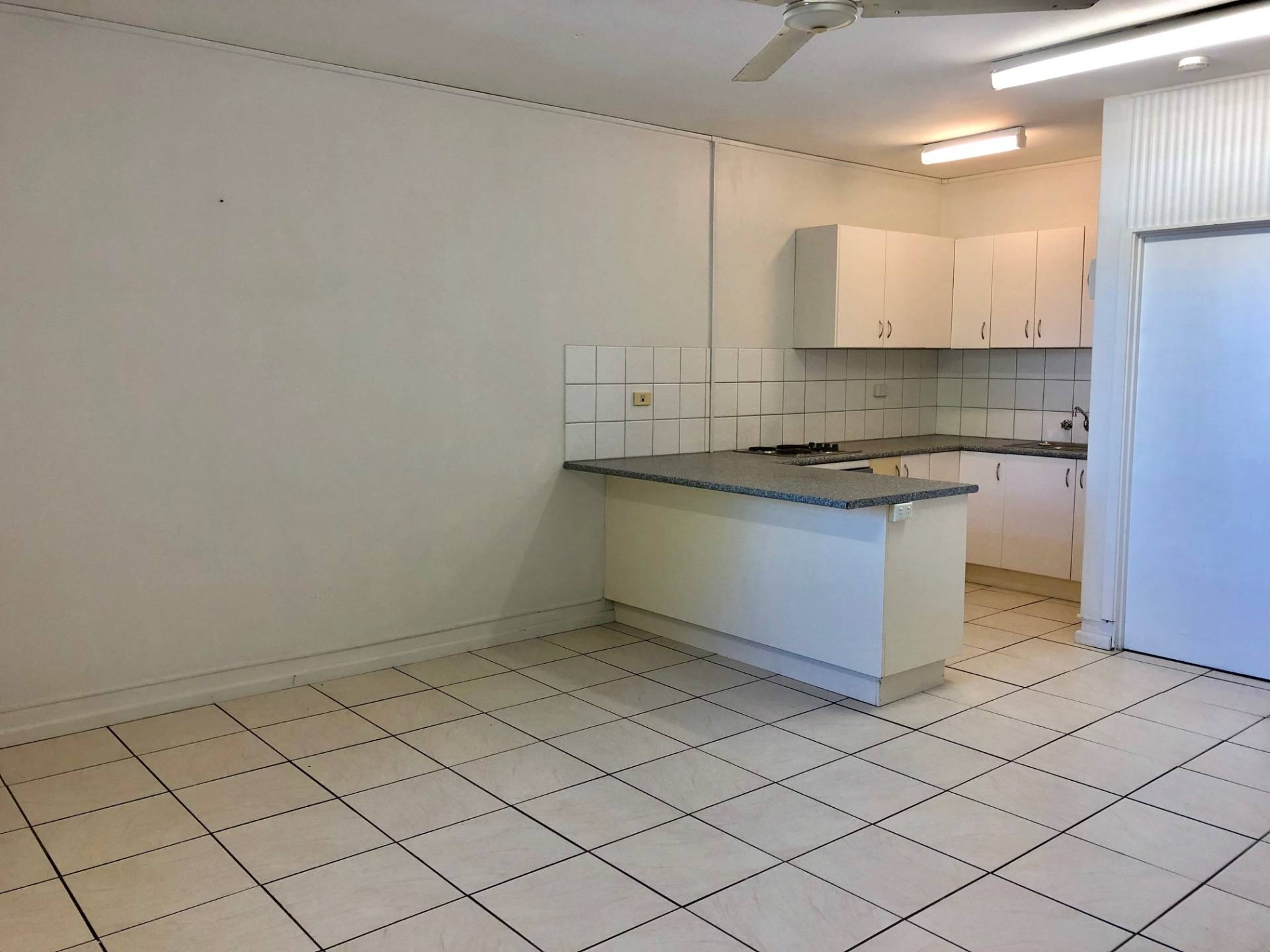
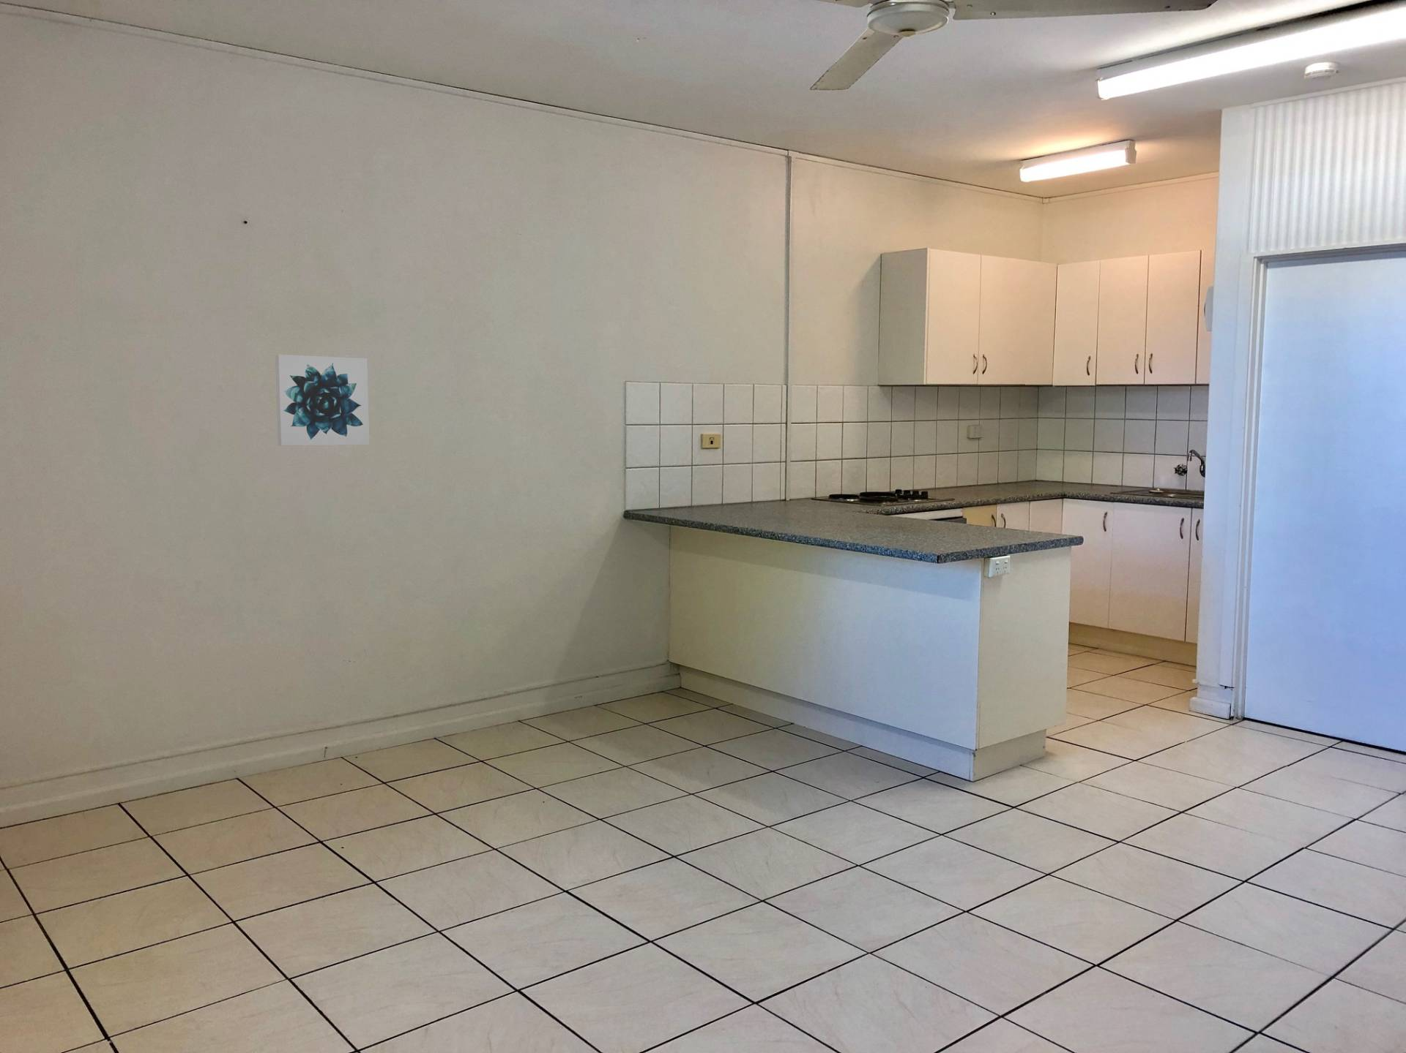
+ wall art [275,354,370,446]
